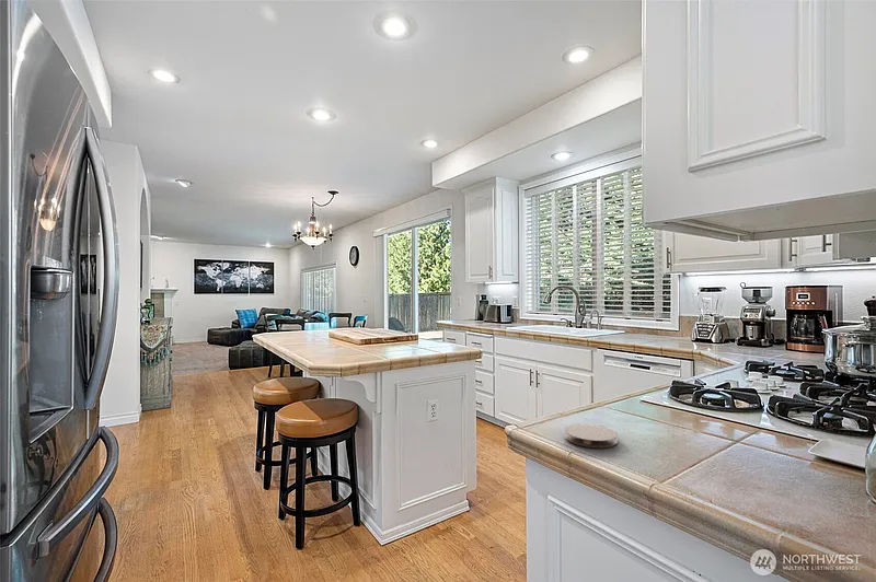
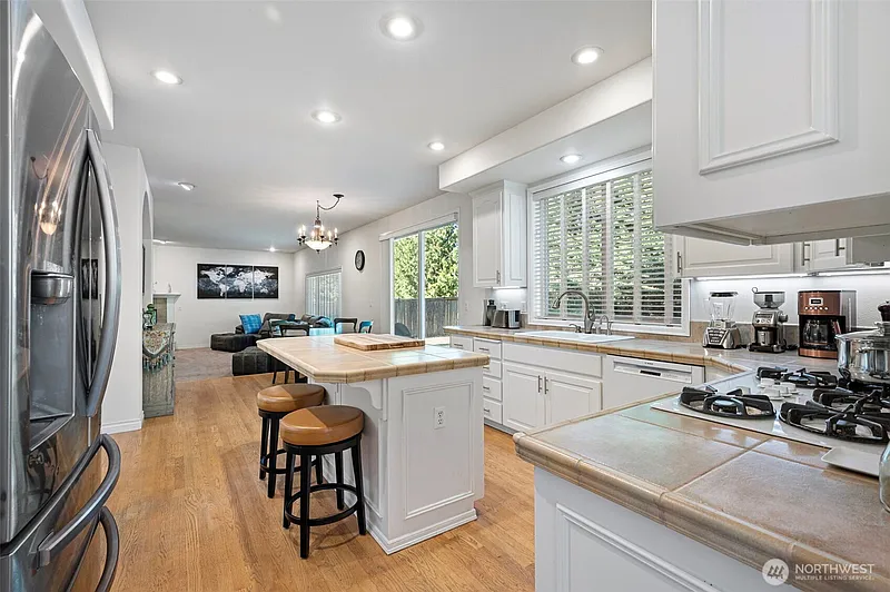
- coaster [564,422,619,449]
